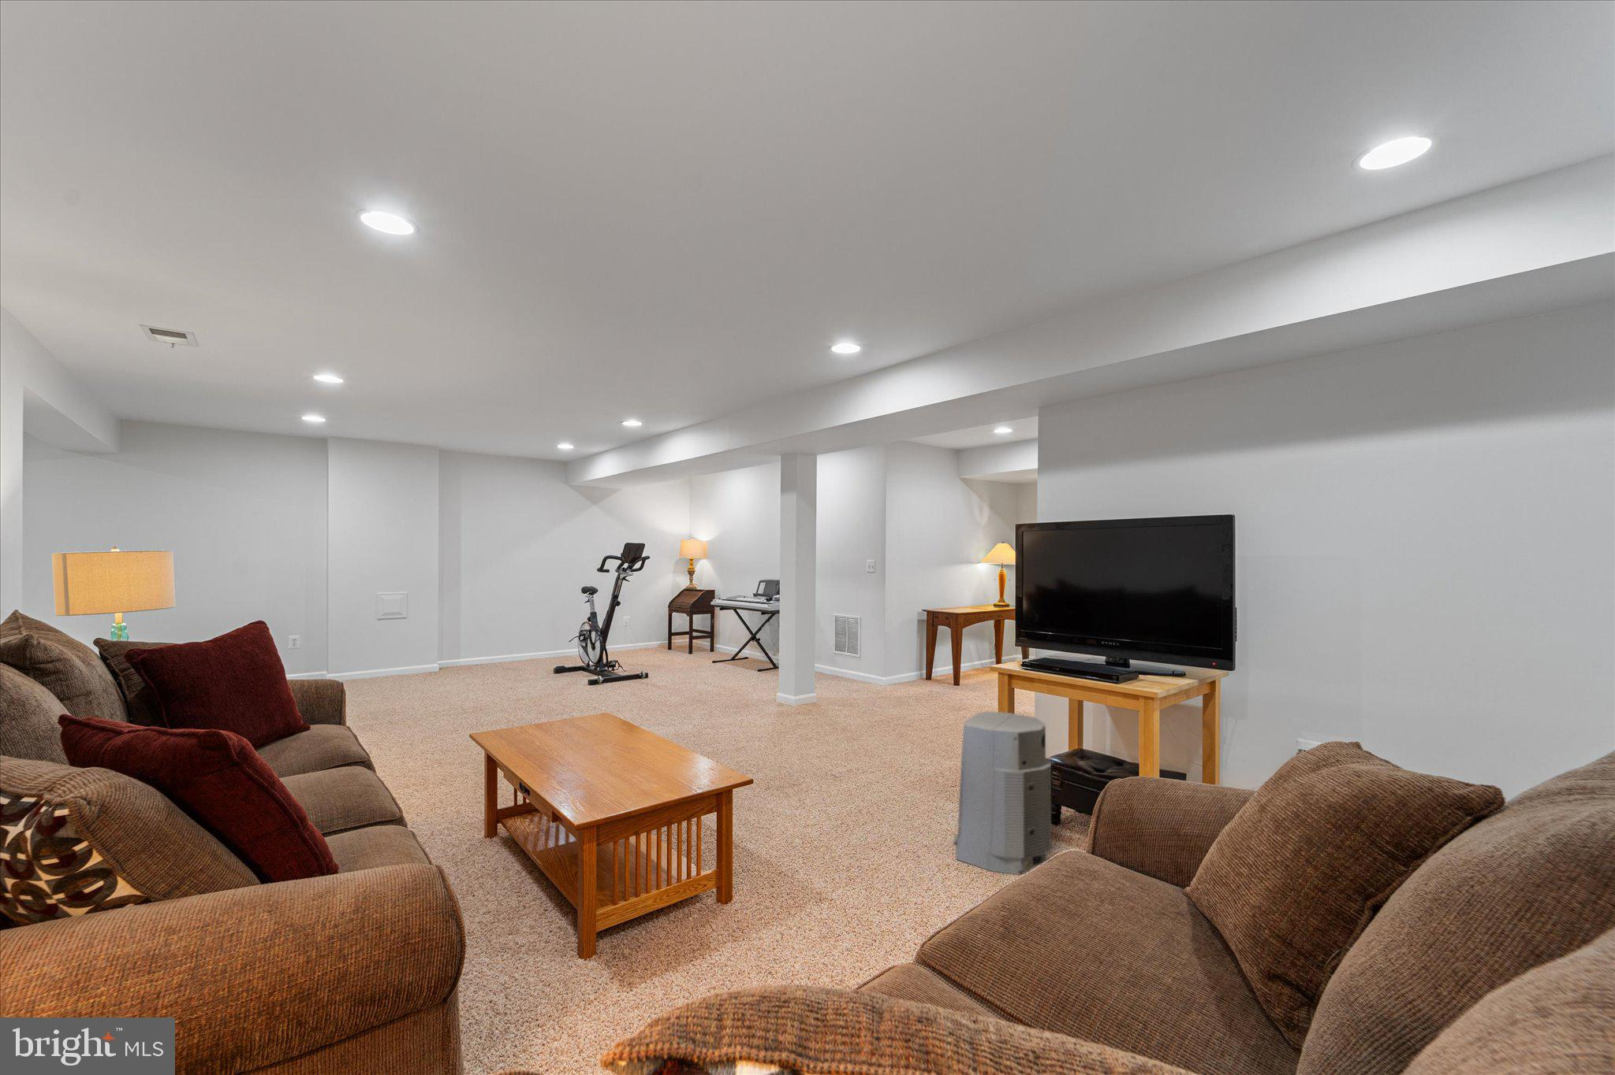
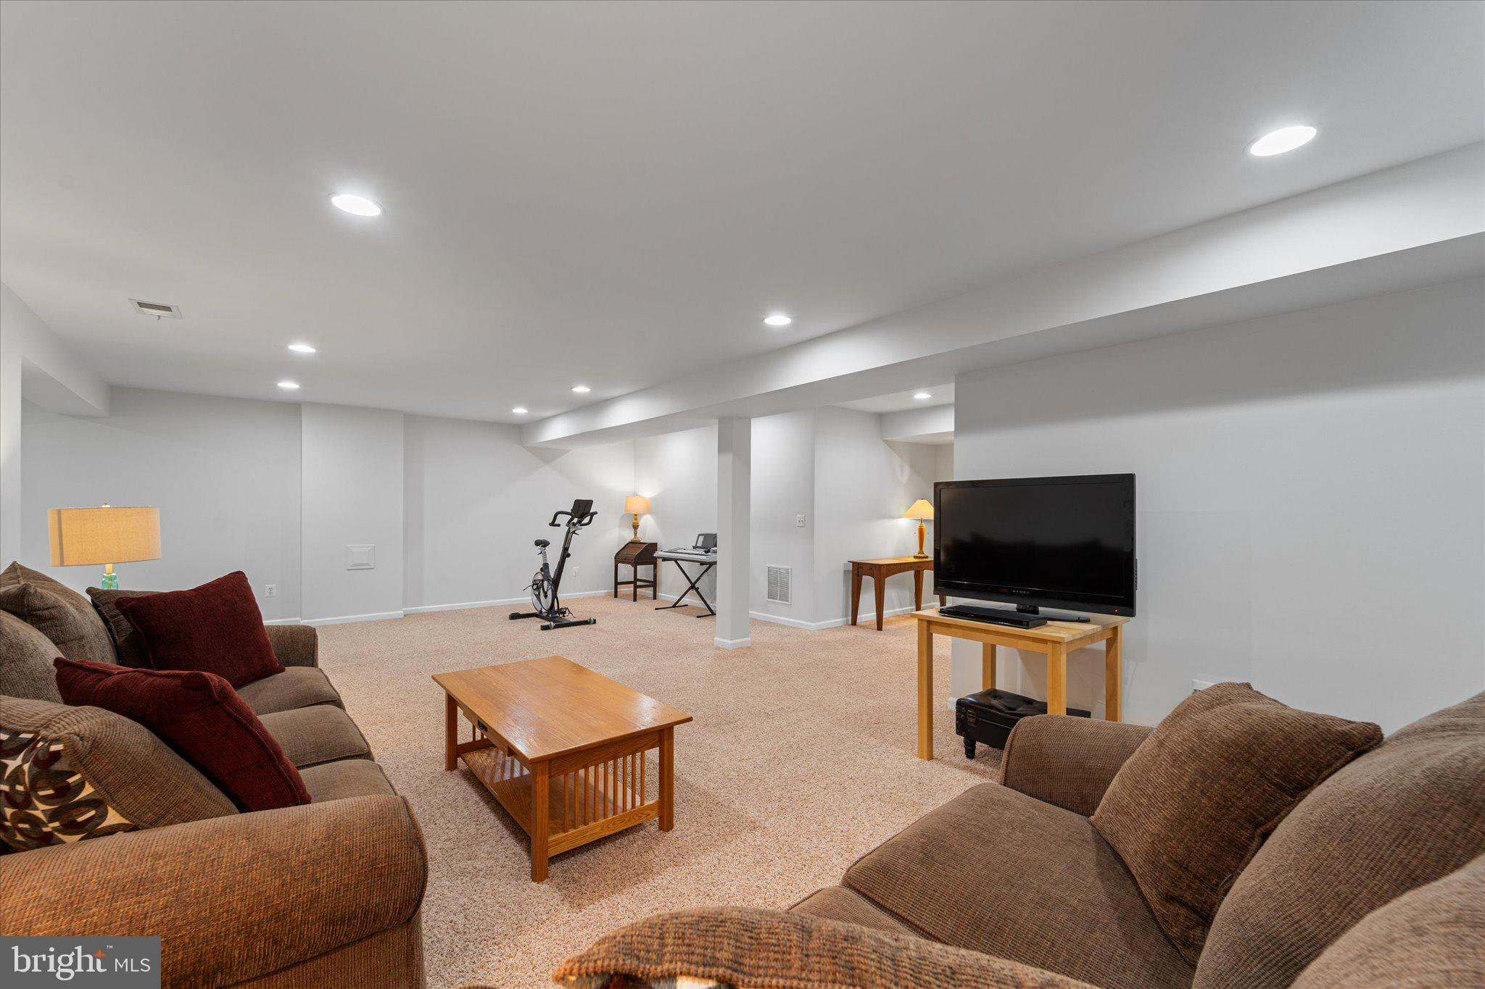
- air purifier [952,710,1052,876]
